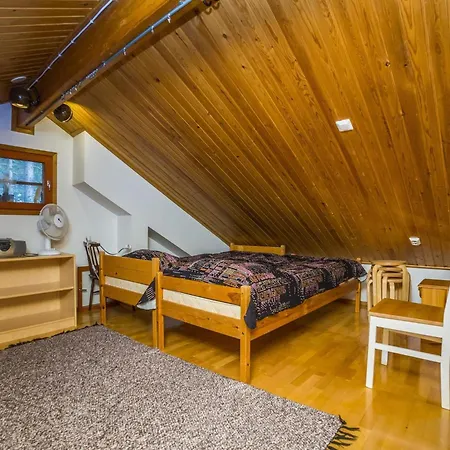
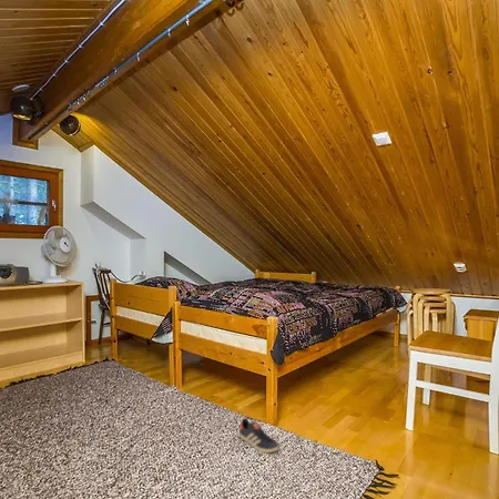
+ sneaker [238,417,281,454]
